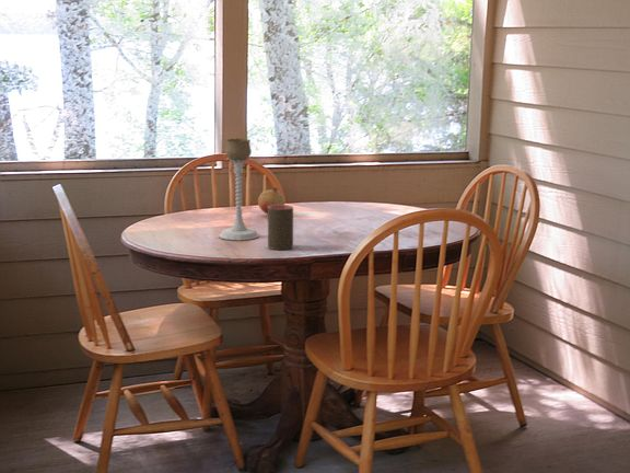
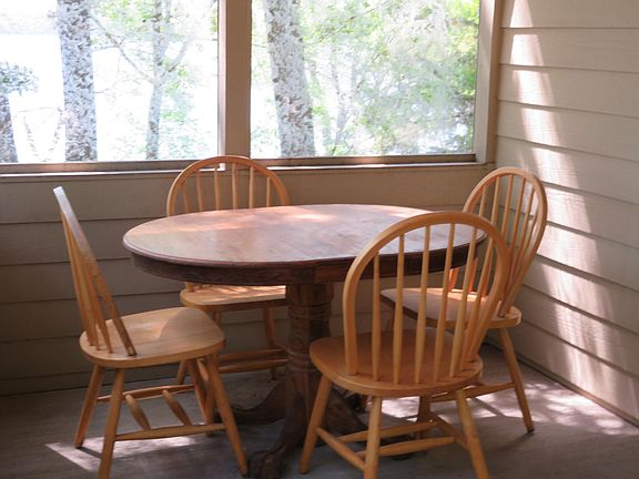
- fruit [257,186,287,216]
- candle holder [218,137,260,241]
- cup [267,204,294,251]
